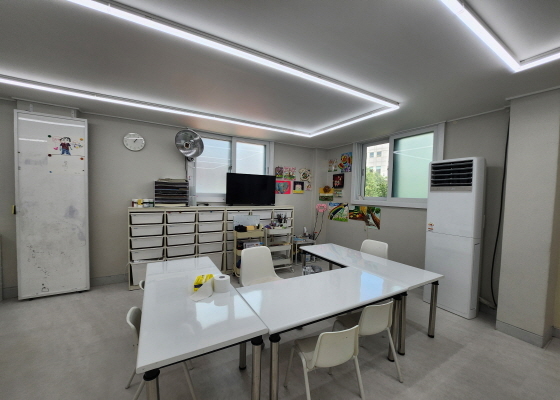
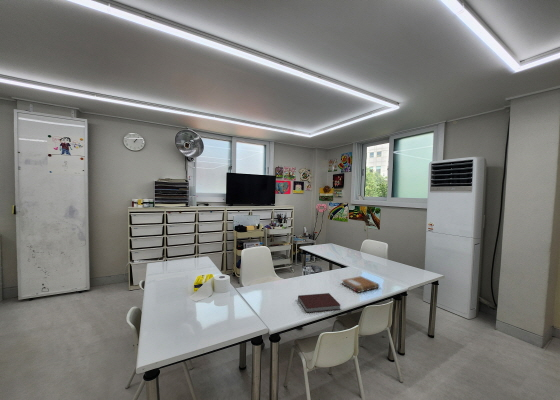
+ notebook [297,292,342,314]
+ notebook [341,275,380,293]
